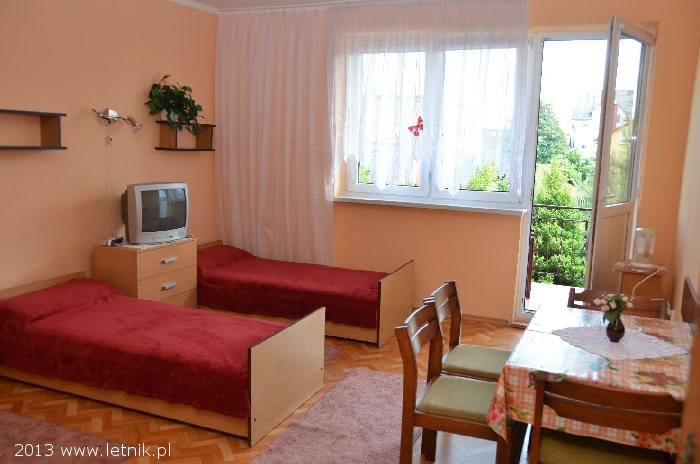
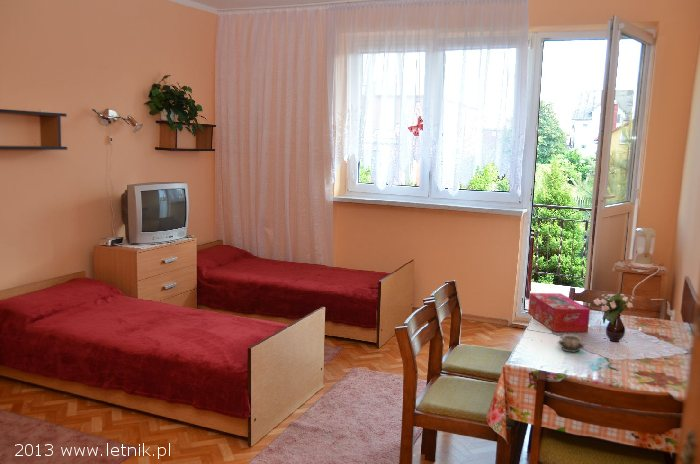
+ cup [557,333,586,353]
+ tissue box [527,292,591,333]
